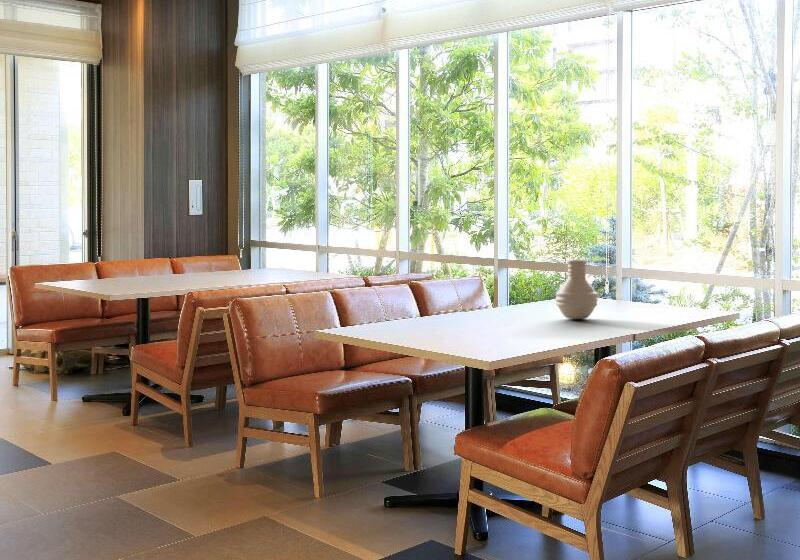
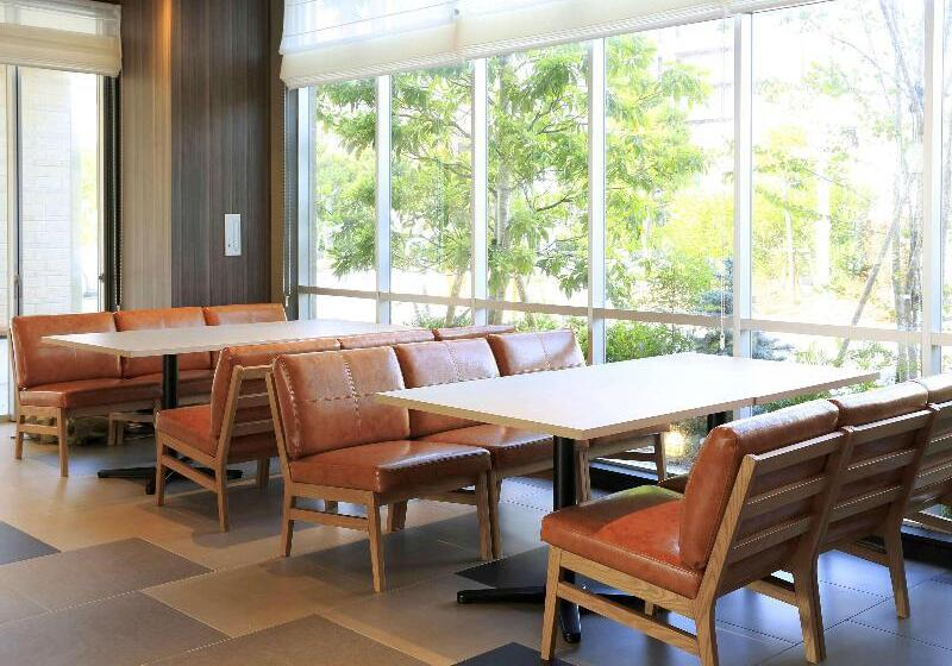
- vase [555,259,599,320]
